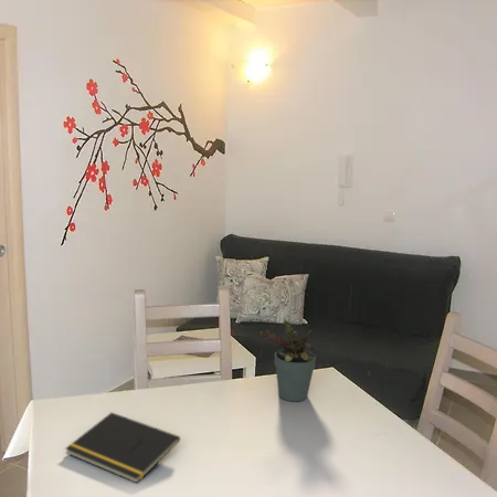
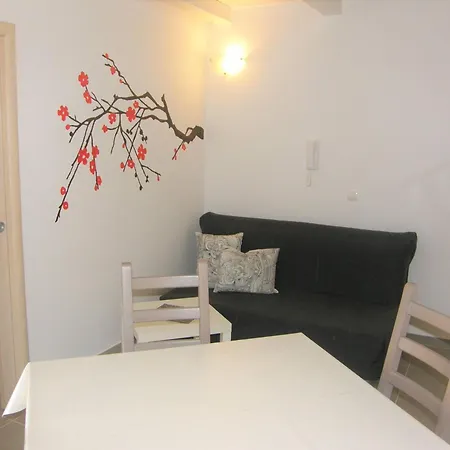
- notepad [64,411,181,484]
- potted plant [258,319,317,402]
